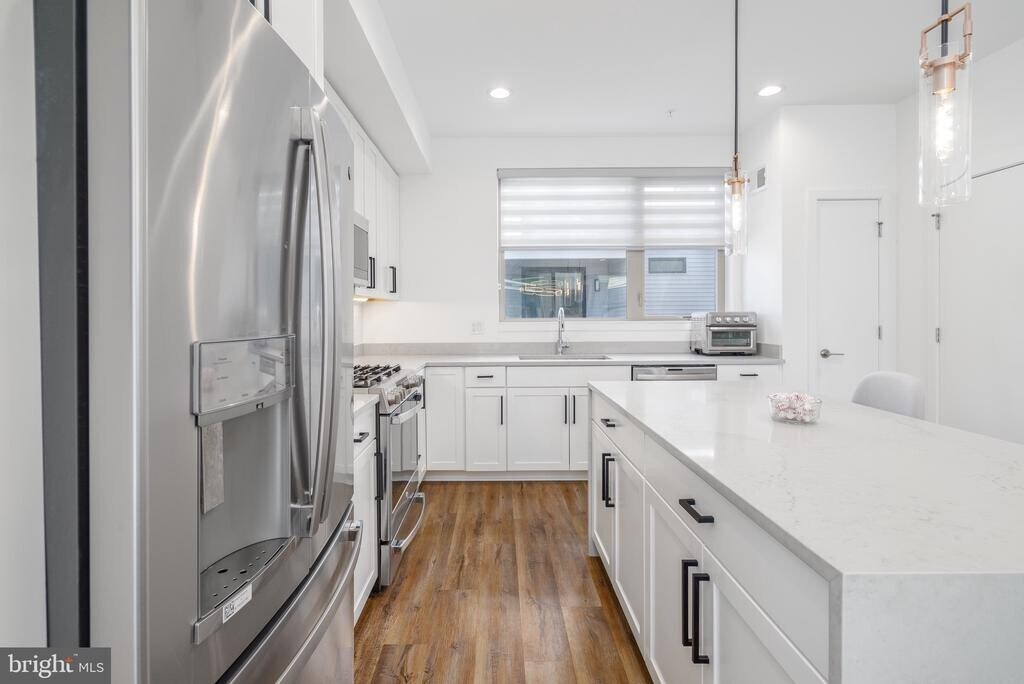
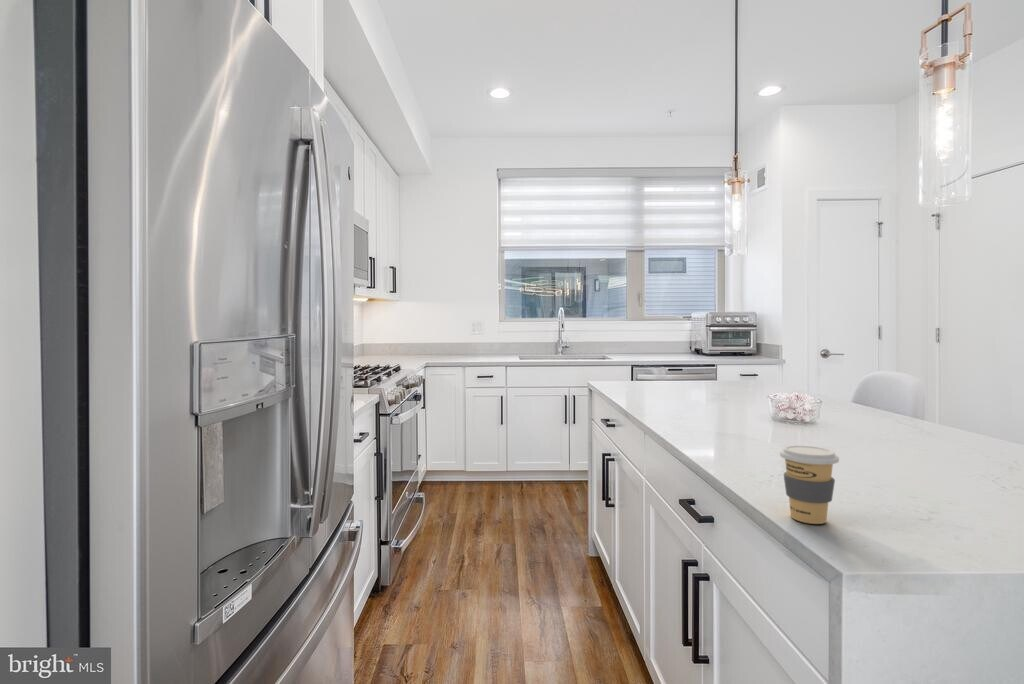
+ coffee cup [779,444,840,525]
